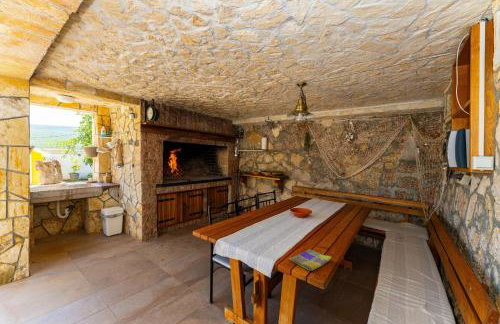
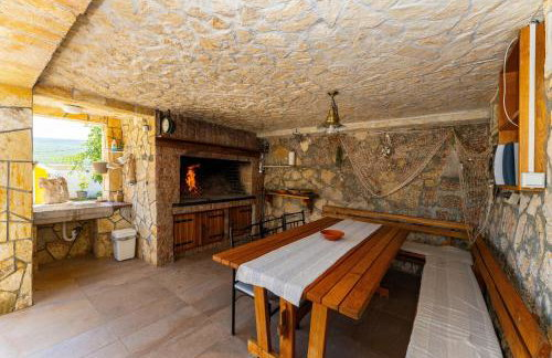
- dish towel [288,248,333,272]
